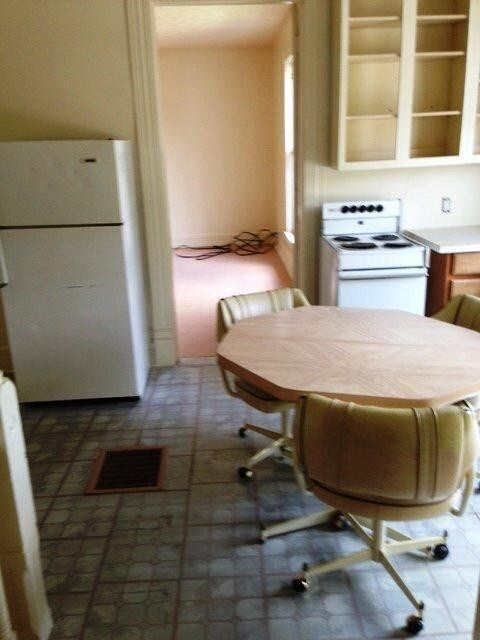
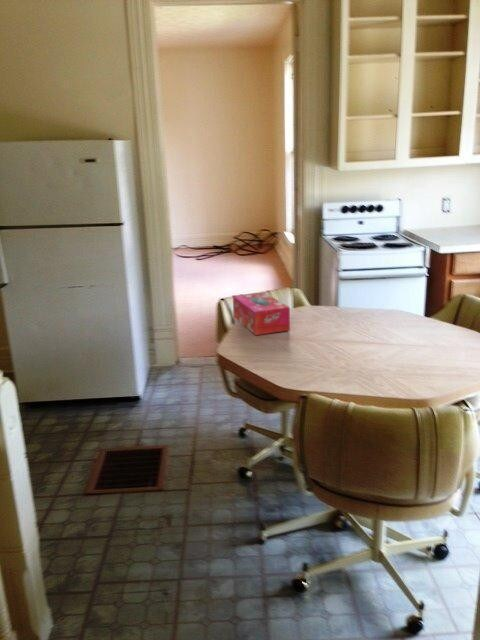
+ tissue box [232,292,291,336]
